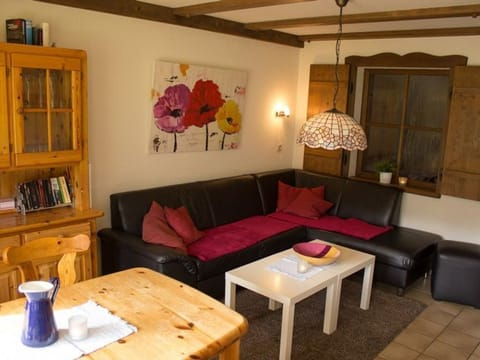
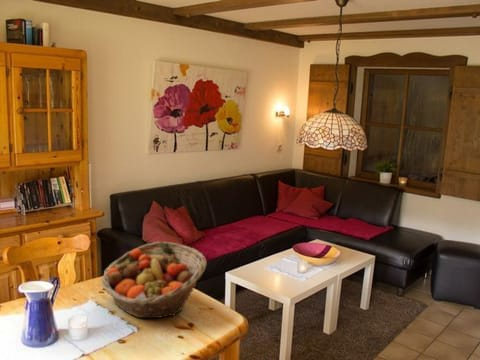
+ fruit basket [100,241,207,319]
